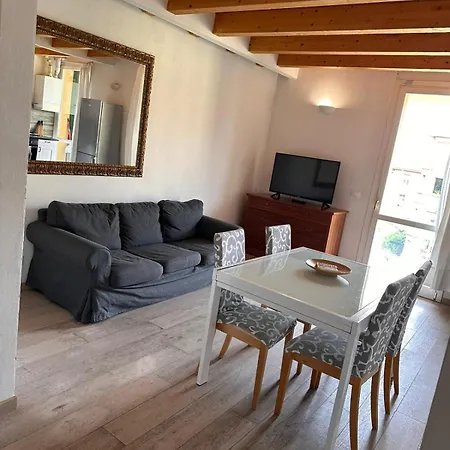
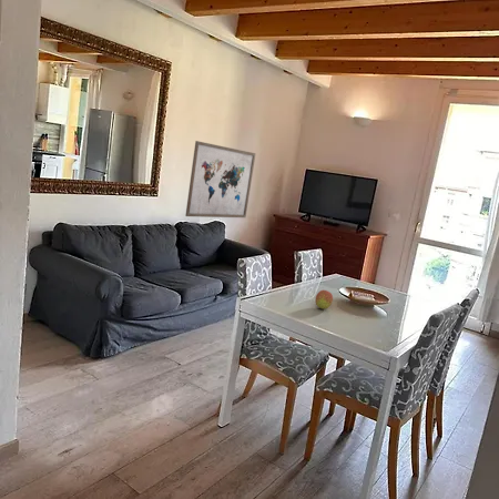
+ wall art [184,140,257,218]
+ fruit [314,288,334,310]
